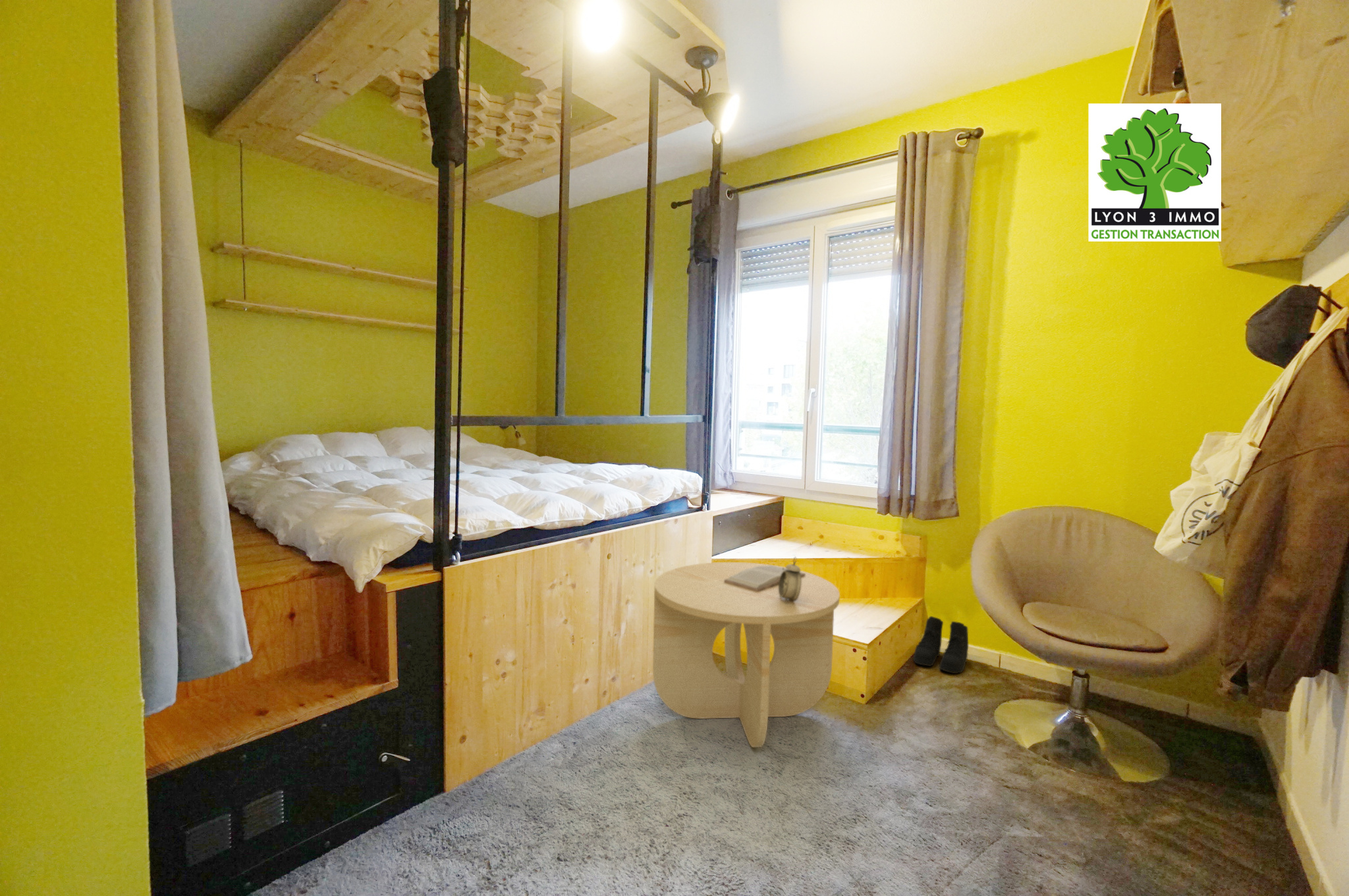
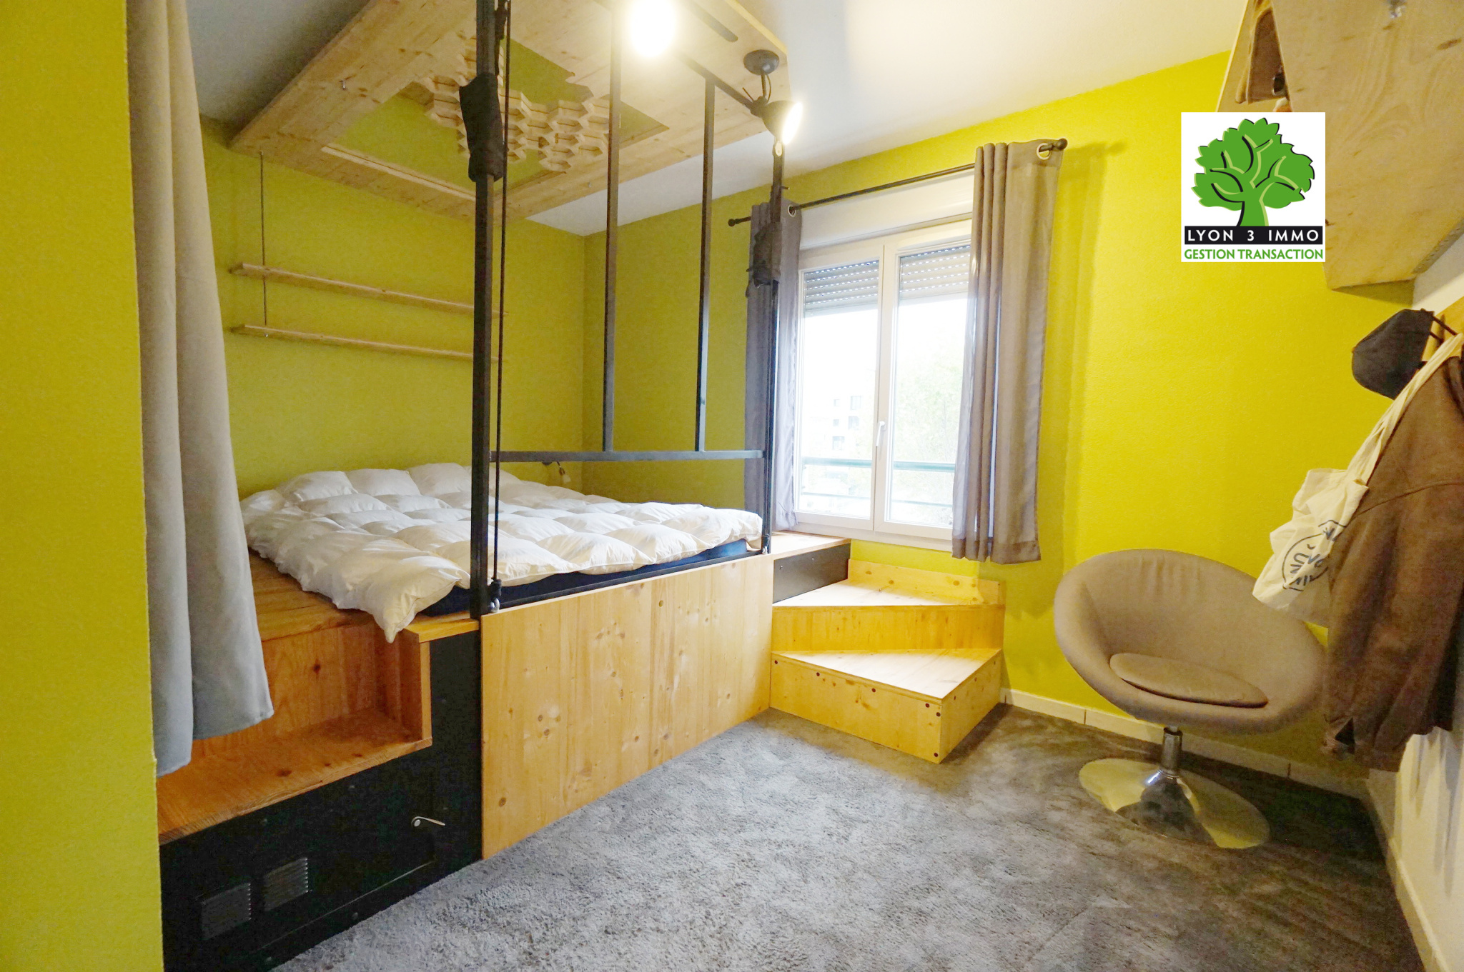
- boots [913,616,969,674]
- book [725,564,806,592]
- side table [652,562,840,748]
- alarm clock [779,556,802,602]
